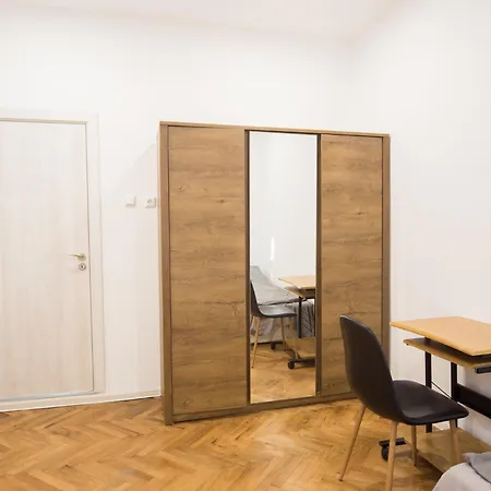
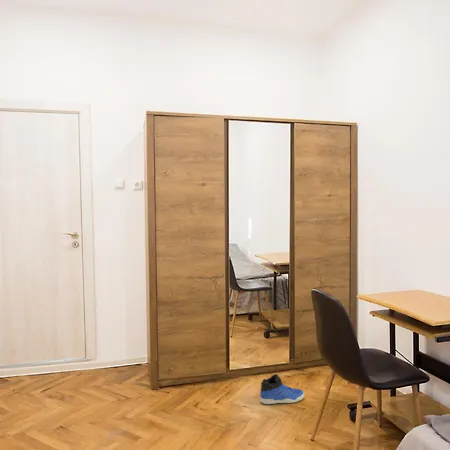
+ sneaker [259,373,305,405]
